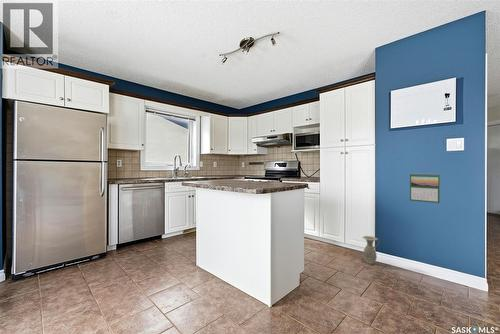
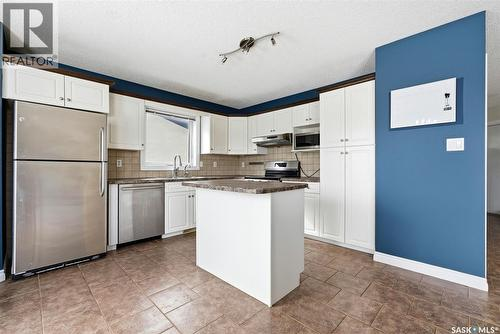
- ceramic jug [361,235,380,265]
- calendar [409,172,441,204]
